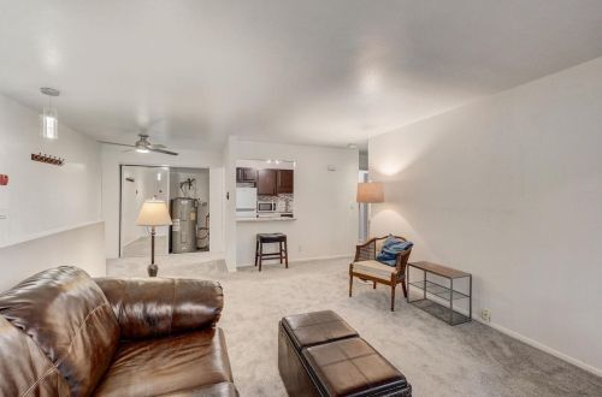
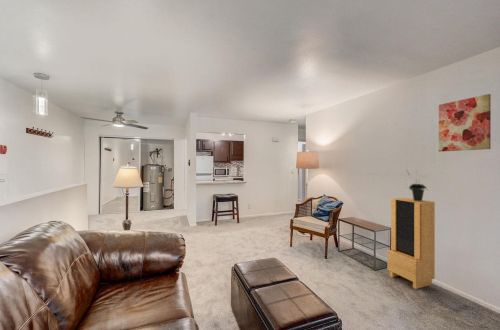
+ storage cabinet [386,197,436,290]
+ wall art [438,93,492,153]
+ potted plant [406,169,428,201]
